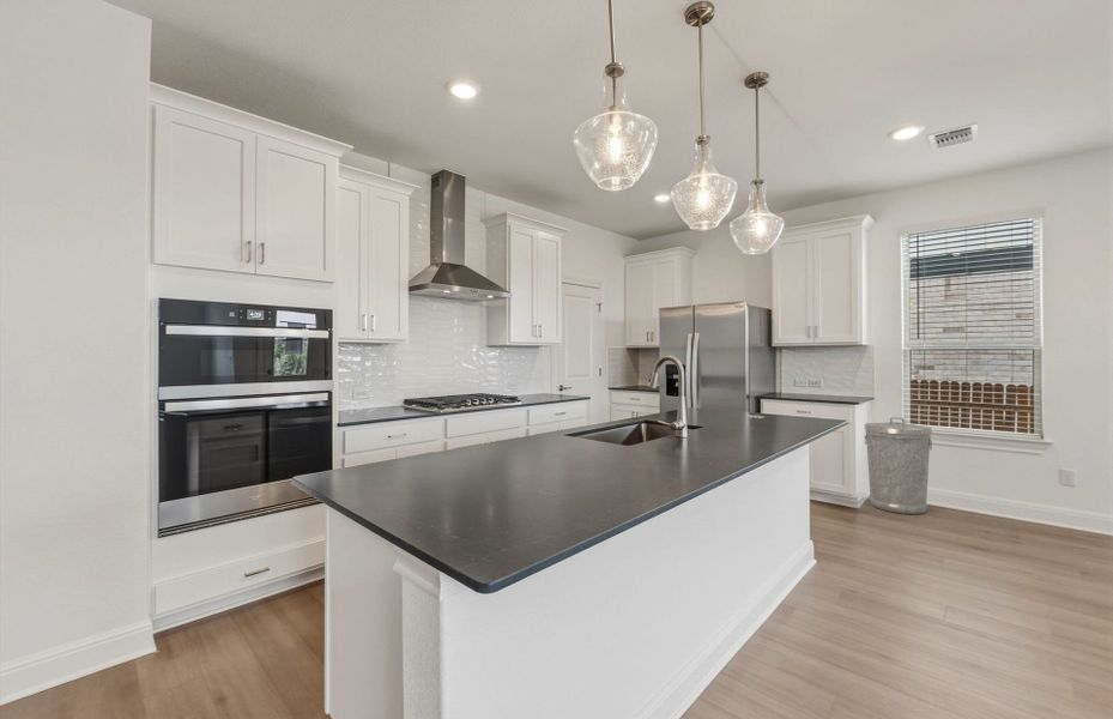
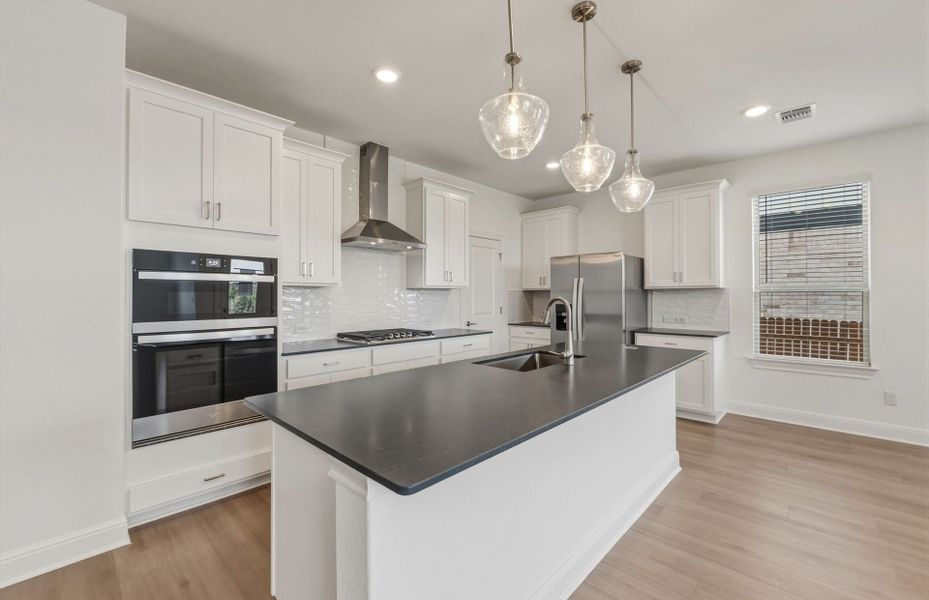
- trash can [864,416,933,515]
